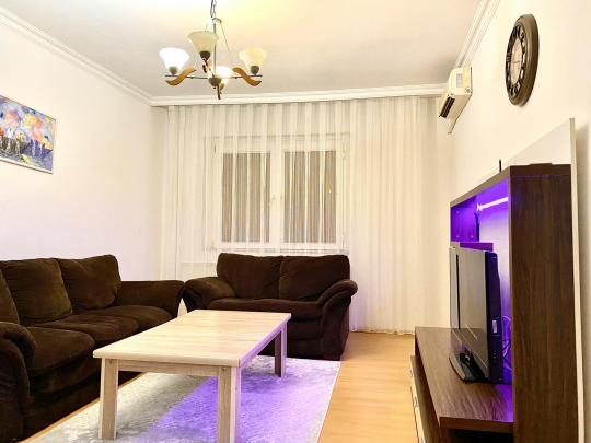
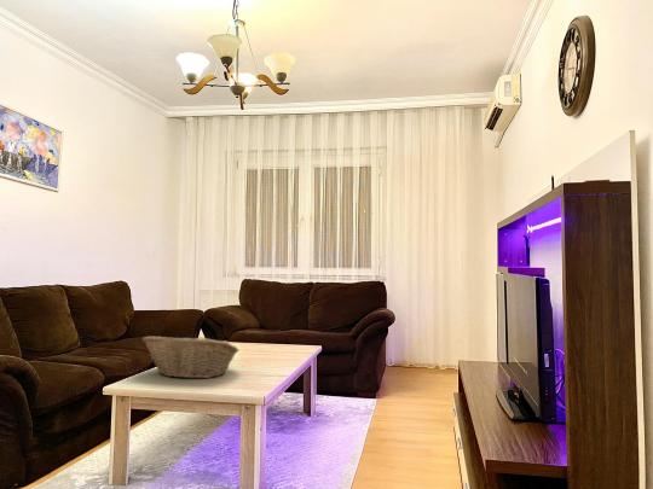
+ fruit basket [141,334,241,379]
